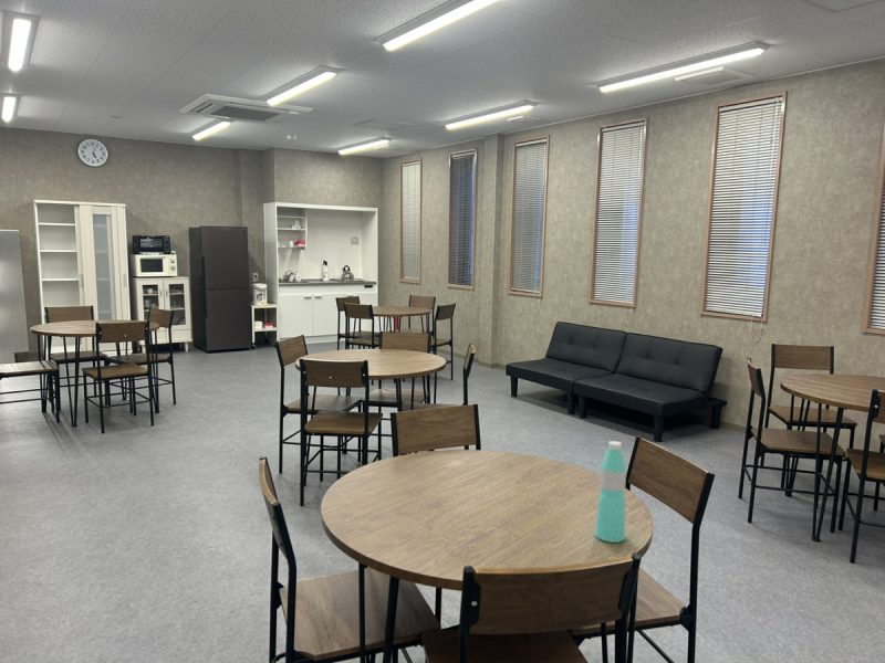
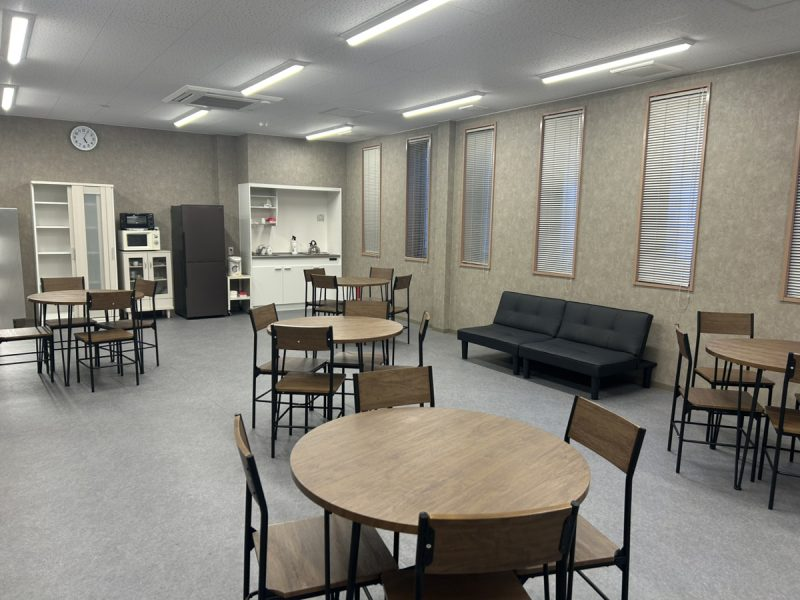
- water bottle [594,440,627,544]
